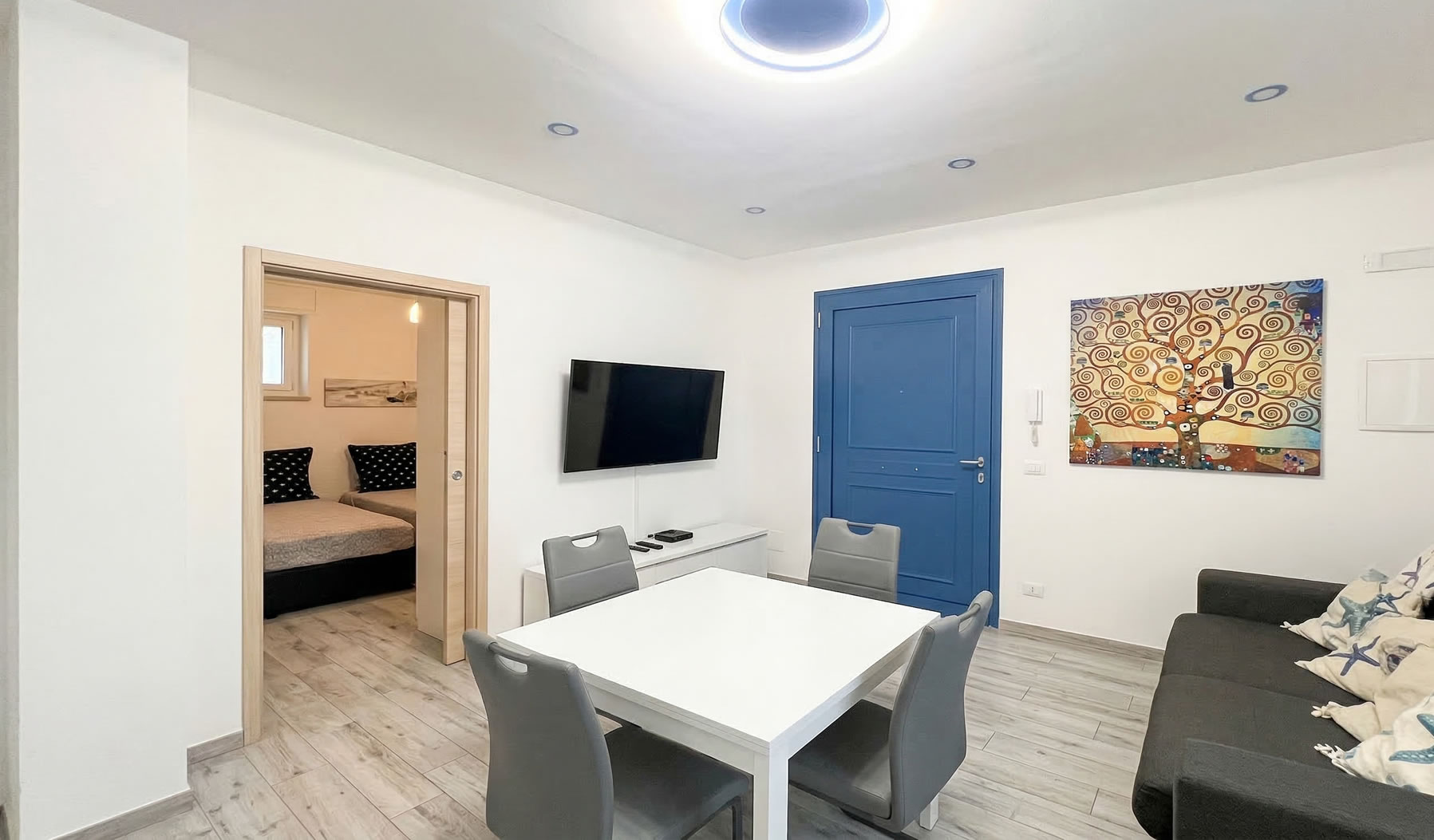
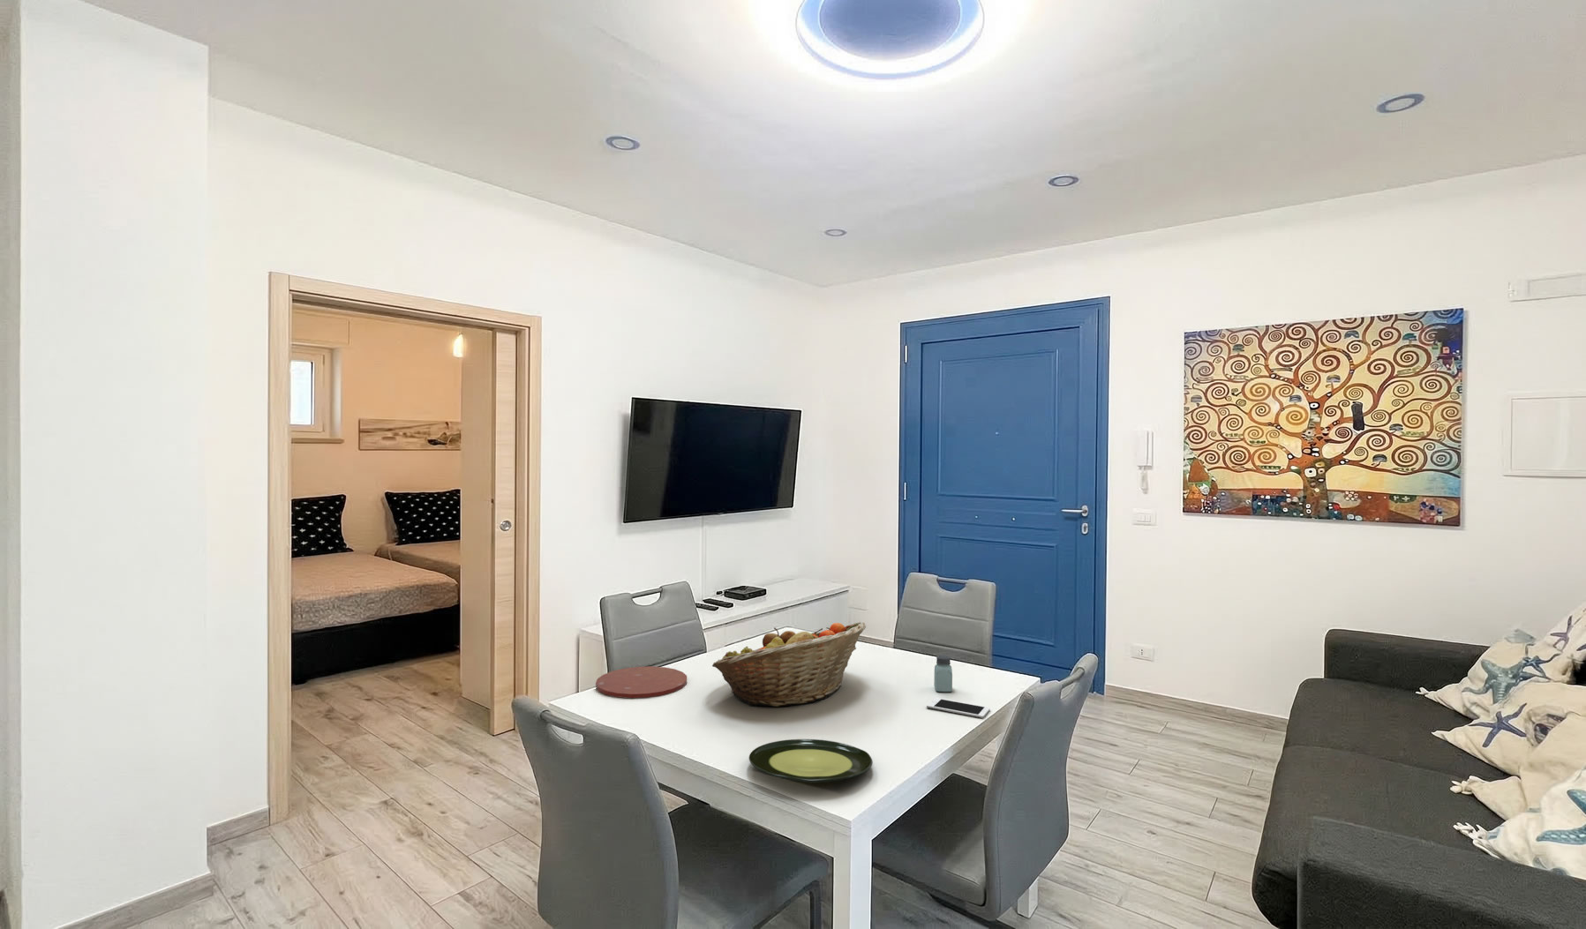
+ cell phone [926,697,991,719]
+ plate [595,665,688,699]
+ plate [749,739,874,783]
+ saltshaker [932,654,953,692]
+ fruit basket [711,622,867,708]
